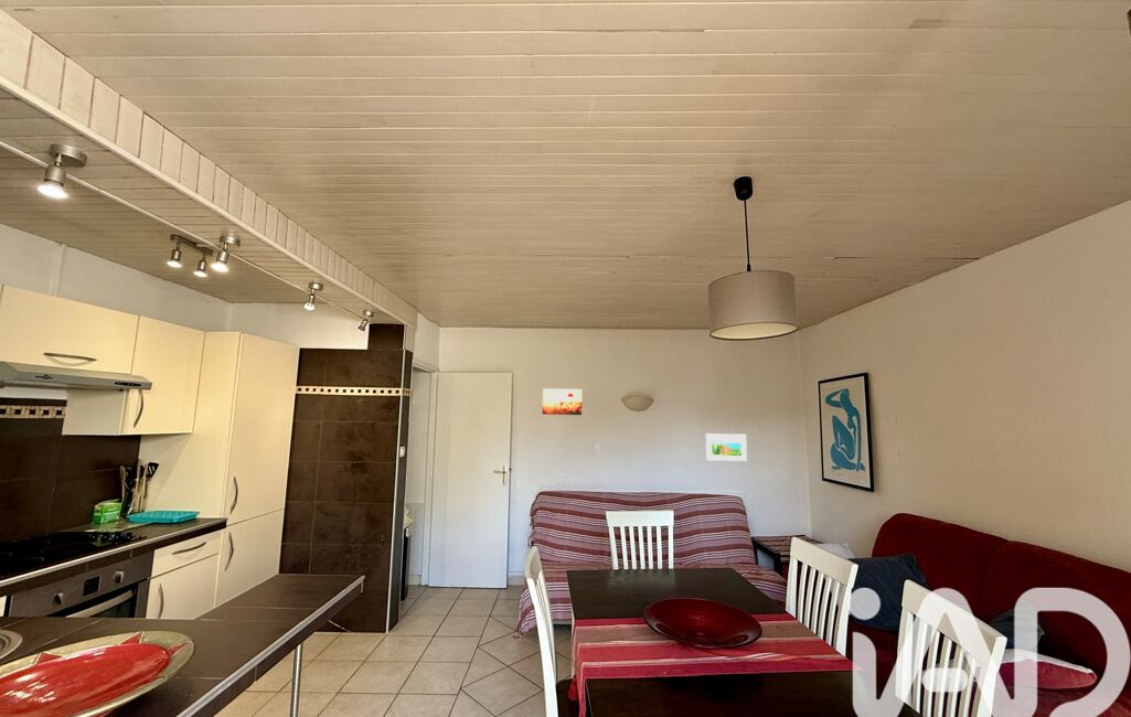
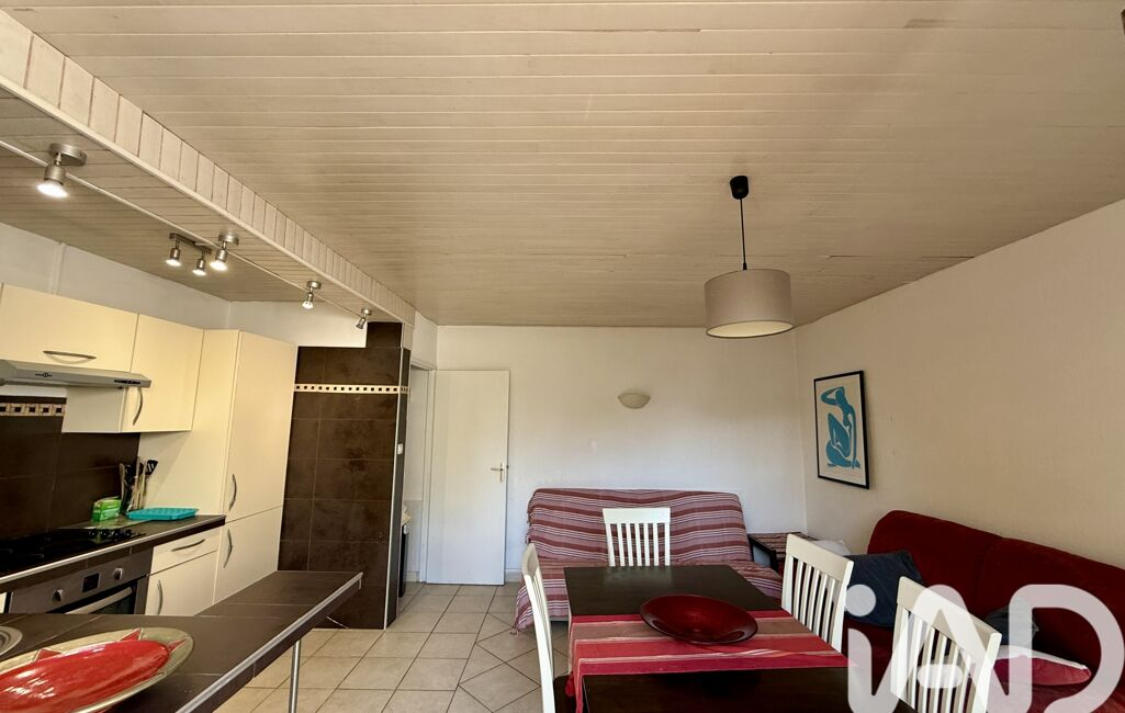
- wall art [542,387,583,416]
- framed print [705,432,748,462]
